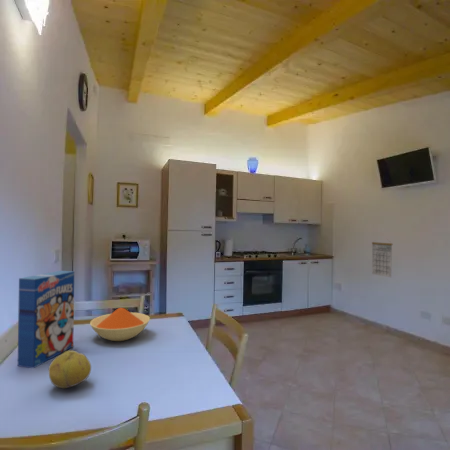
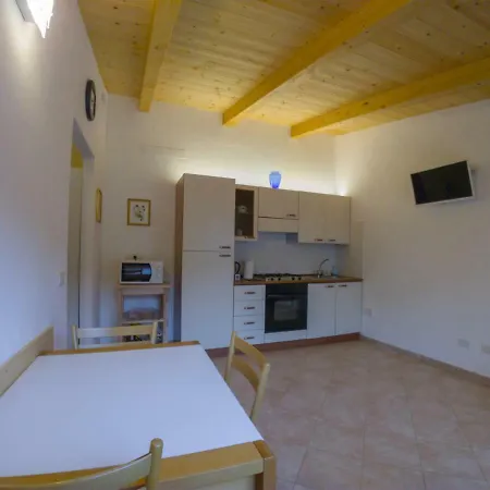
- cereal box [17,270,75,369]
- calendar [371,239,393,278]
- fruit [47,349,92,389]
- bowl [89,307,151,342]
